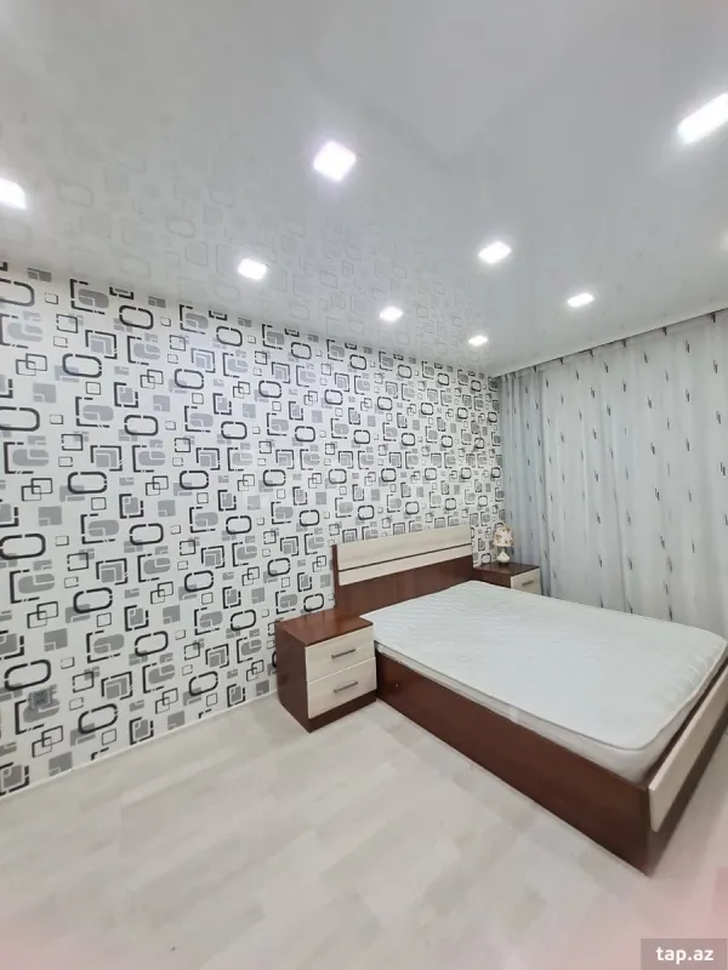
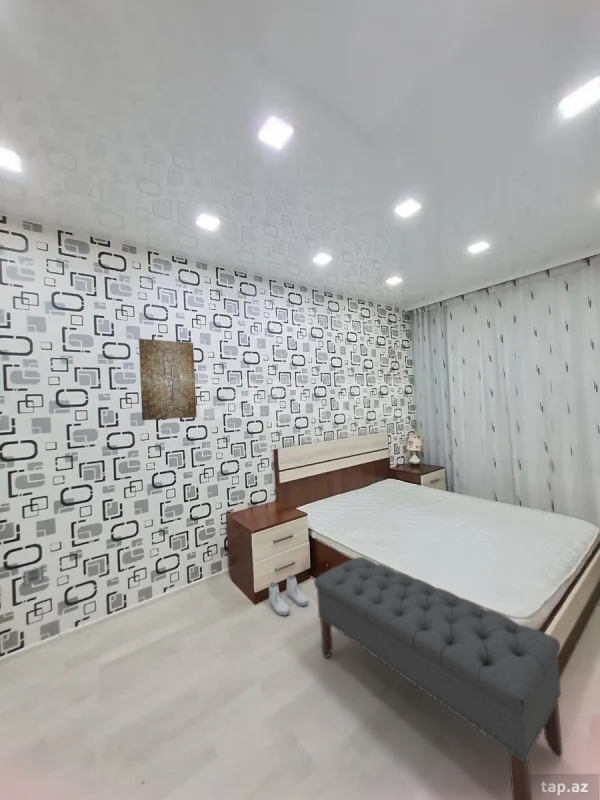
+ boots [268,575,309,616]
+ wall art [138,338,198,421]
+ bench [313,556,564,800]
